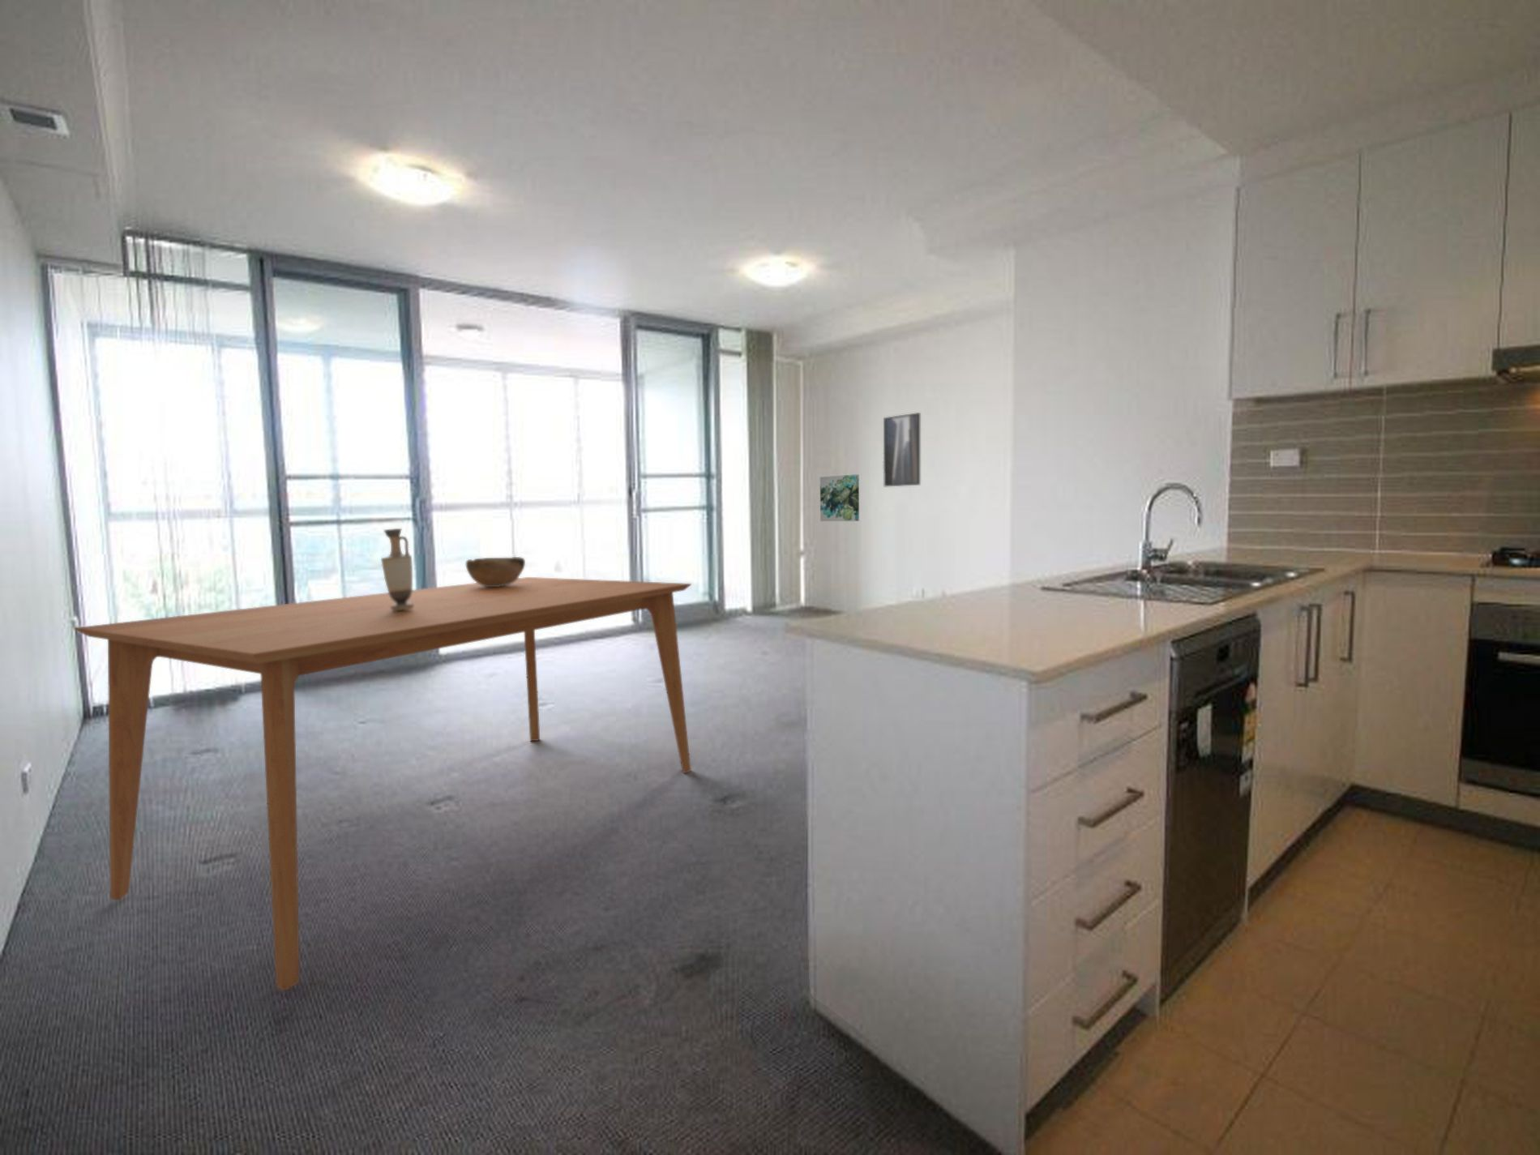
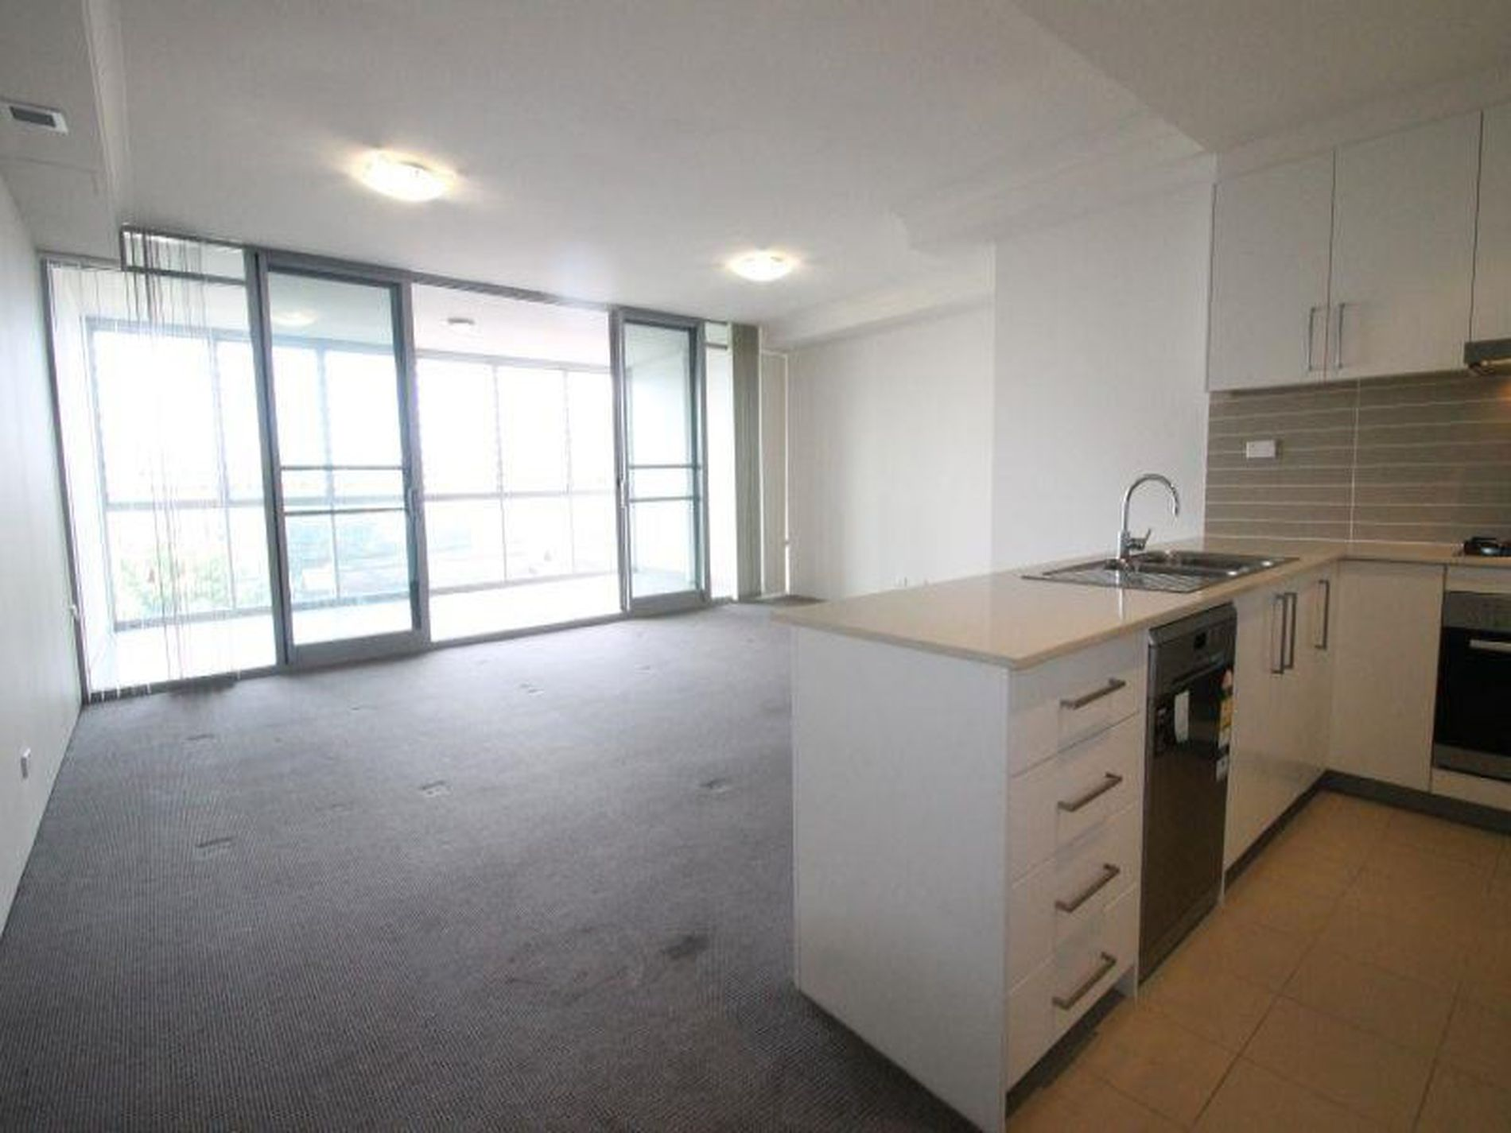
- vase [380,528,413,610]
- dining table [74,576,692,991]
- wall art [820,474,860,522]
- decorative bowl [466,556,526,587]
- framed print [883,411,920,488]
